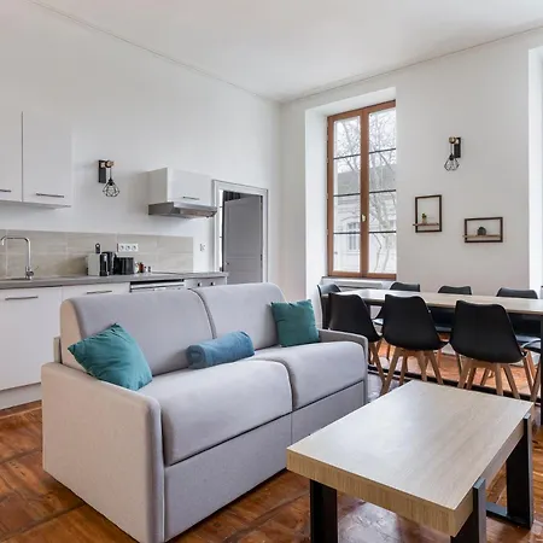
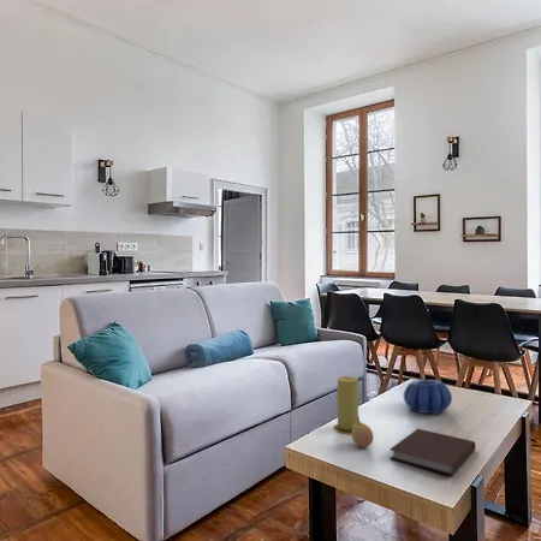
+ decorative bowl [403,379,453,415]
+ notebook [388,428,476,477]
+ candle [332,375,359,435]
+ fruit [351,415,375,448]
